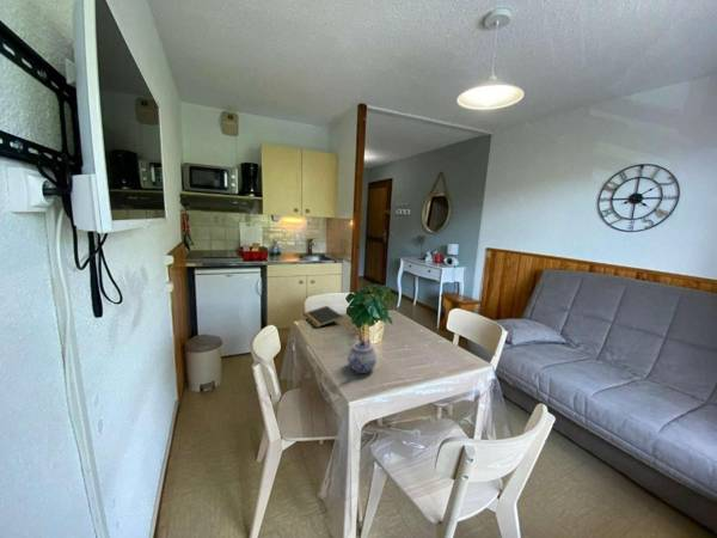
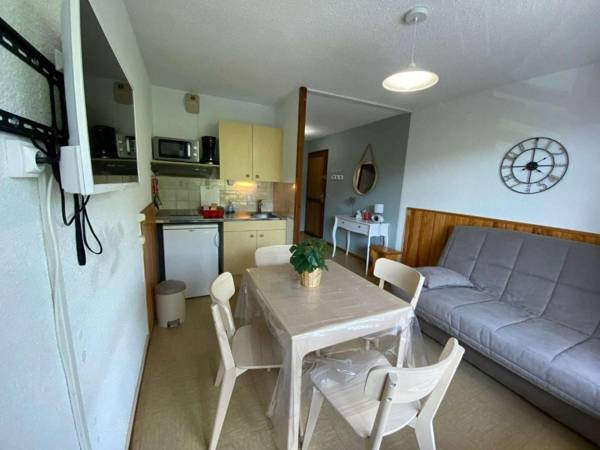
- teapot [347,338,378,374]
- notepad [301,305,344,329]
